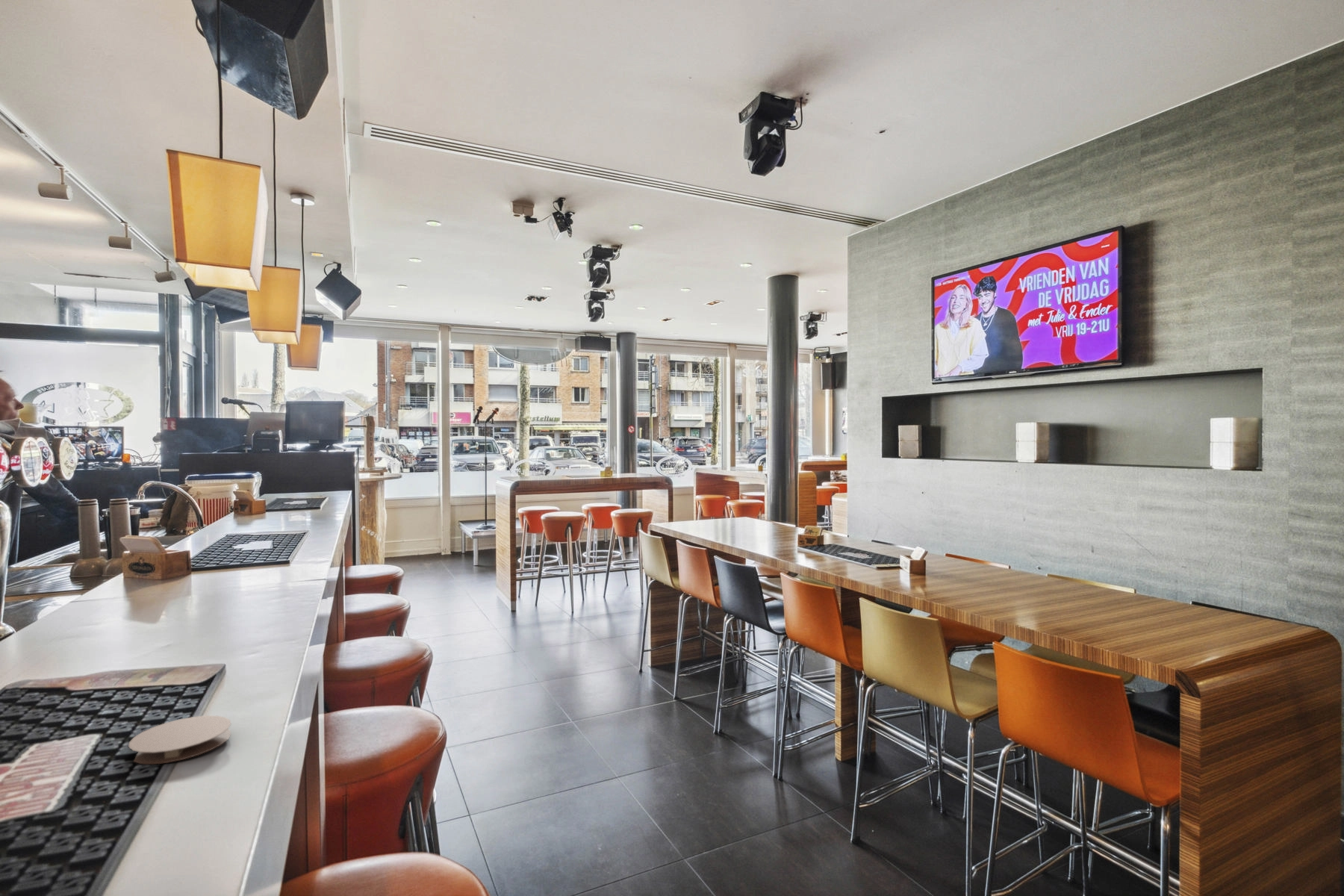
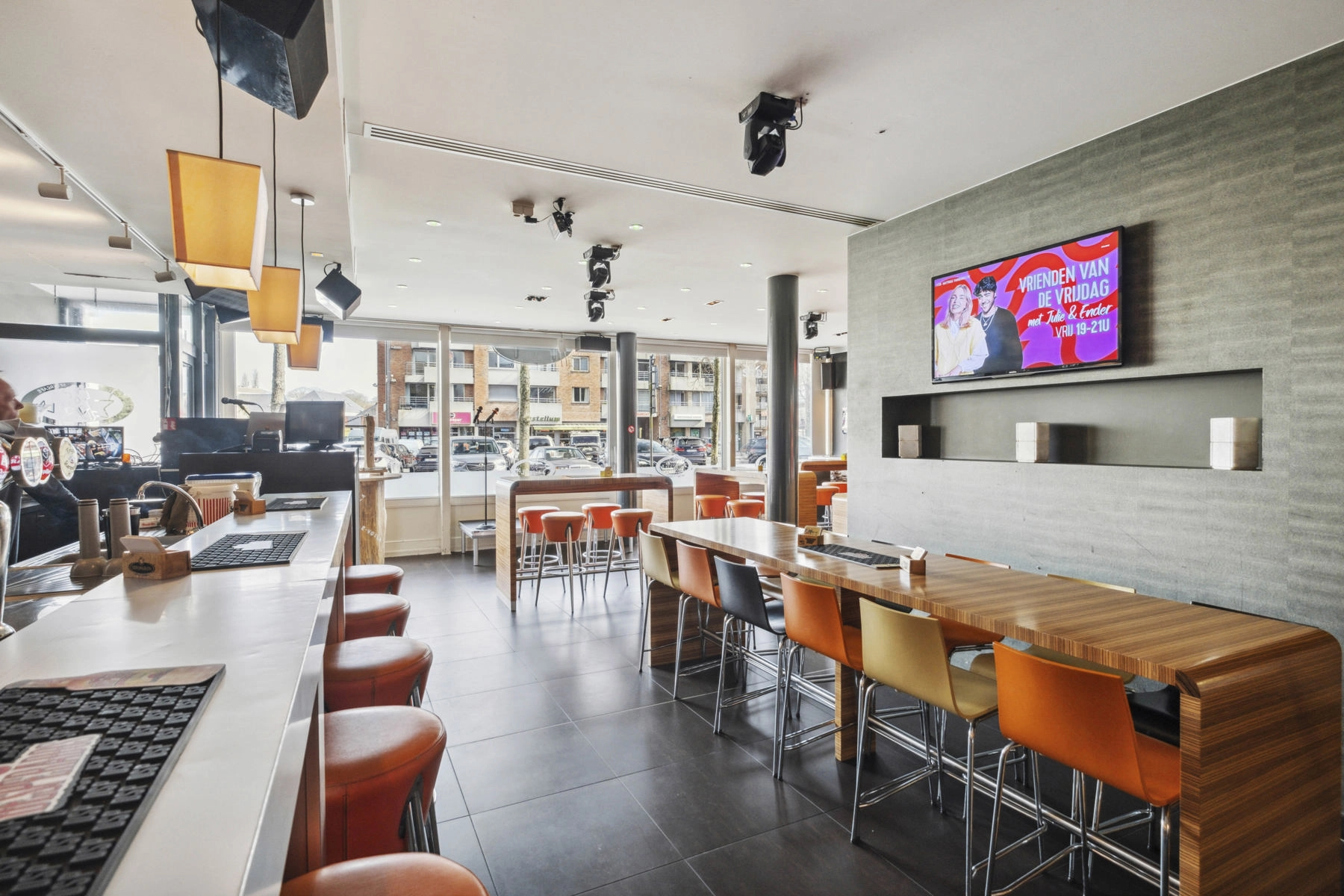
- coaster [128,715,232,765]
